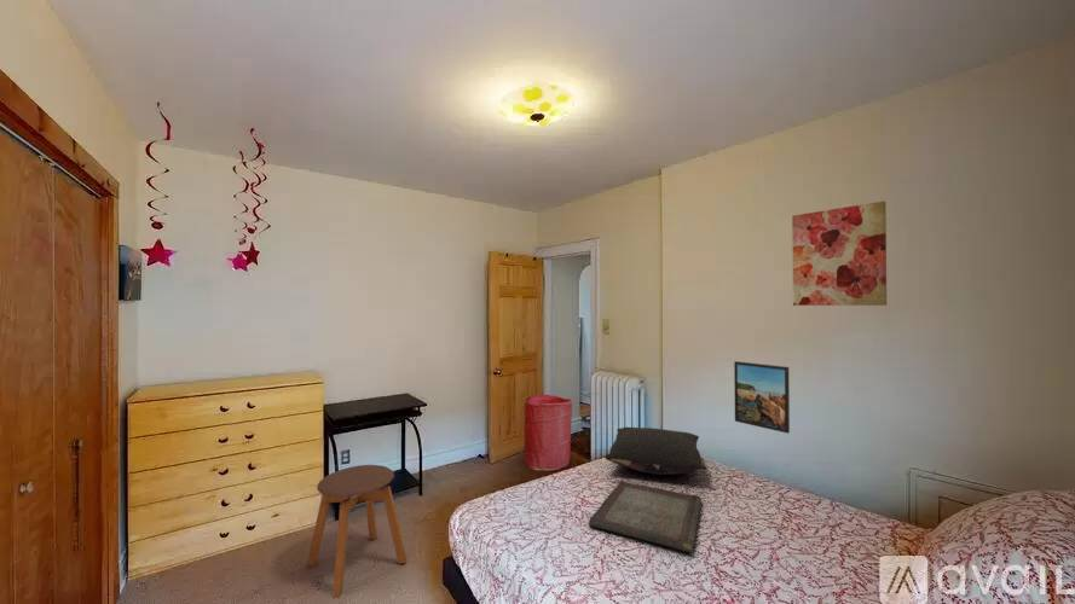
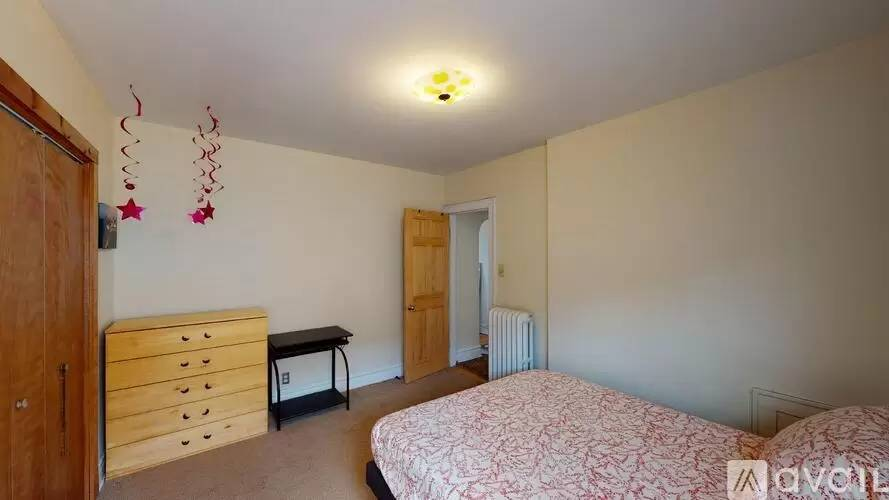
- laundry hamper [522,394,573,471]
- stool [306,464,408,599]
- serving tray [588,480,703,553]
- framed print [733,360,791,434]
- pillow [603,426,707,476]
- wall art [791,201,888,307]
